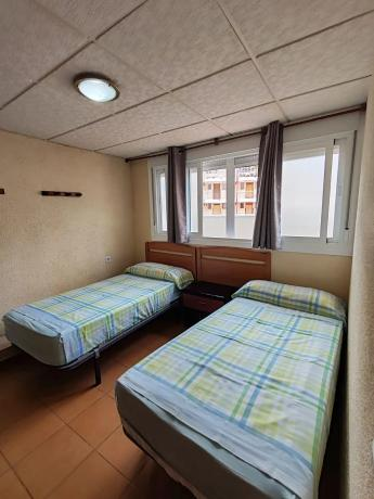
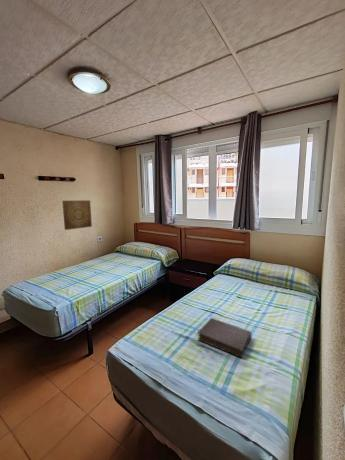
+ book [196,317,252,359]
+ wall art [61,199,93,231]
